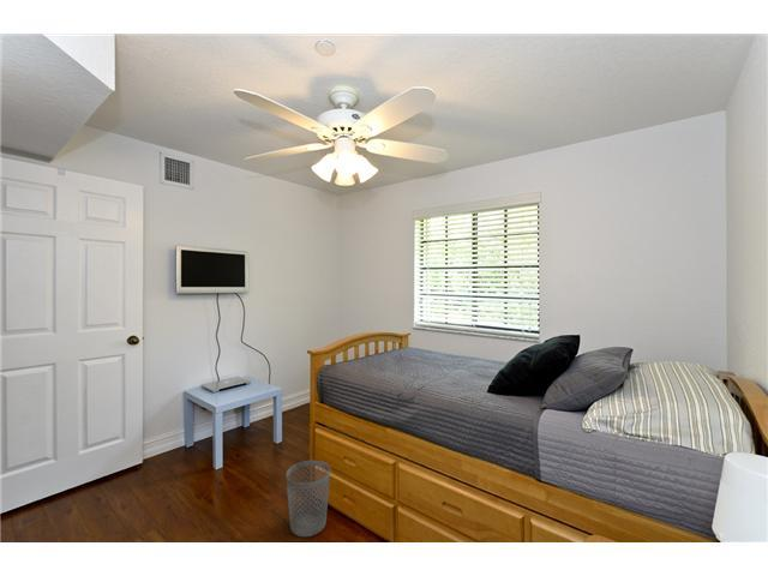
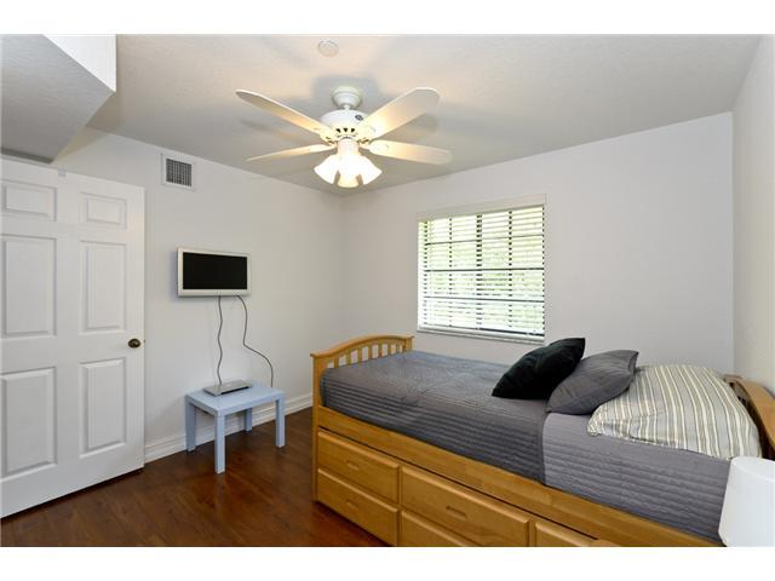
- wastebasket [286,460,331,538]
